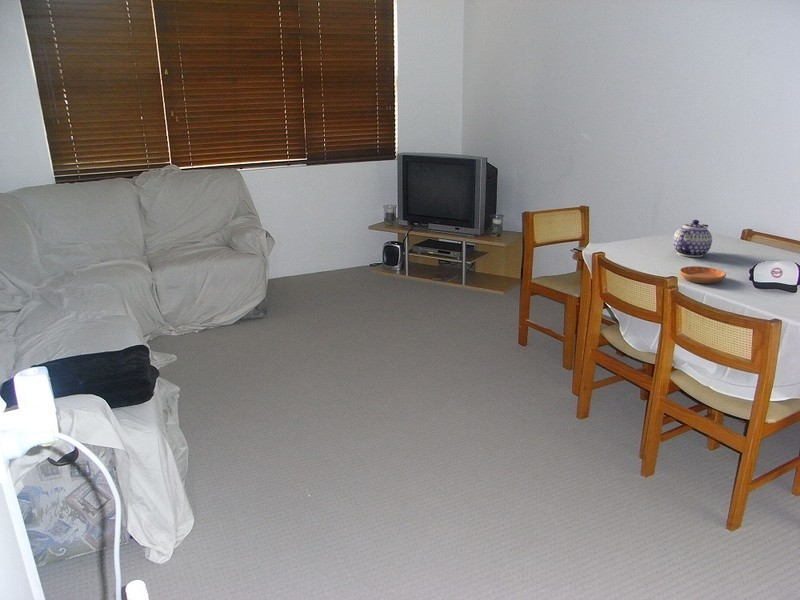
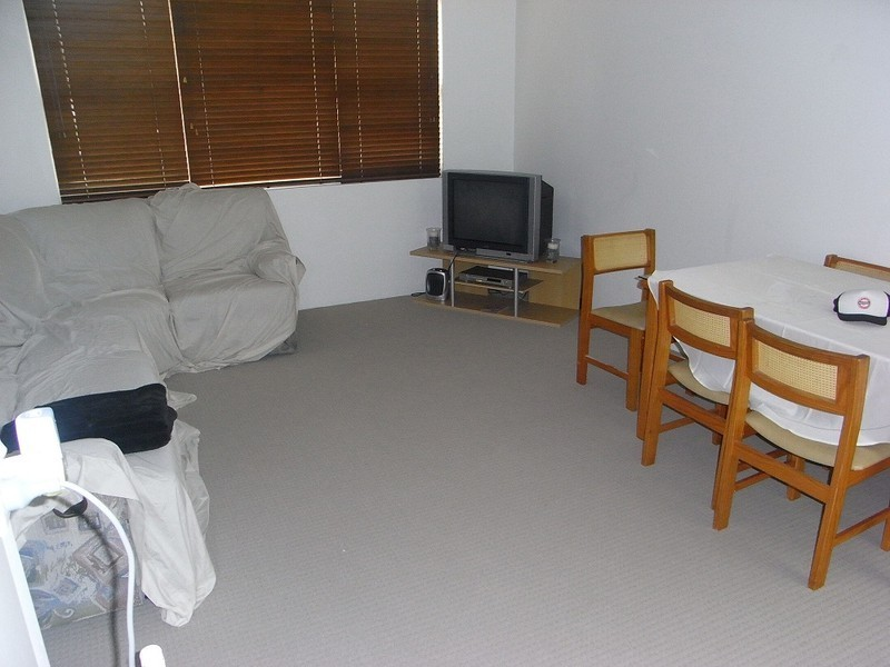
- saucer [679,265,727,284]
- teapot [672,219,713,258]
